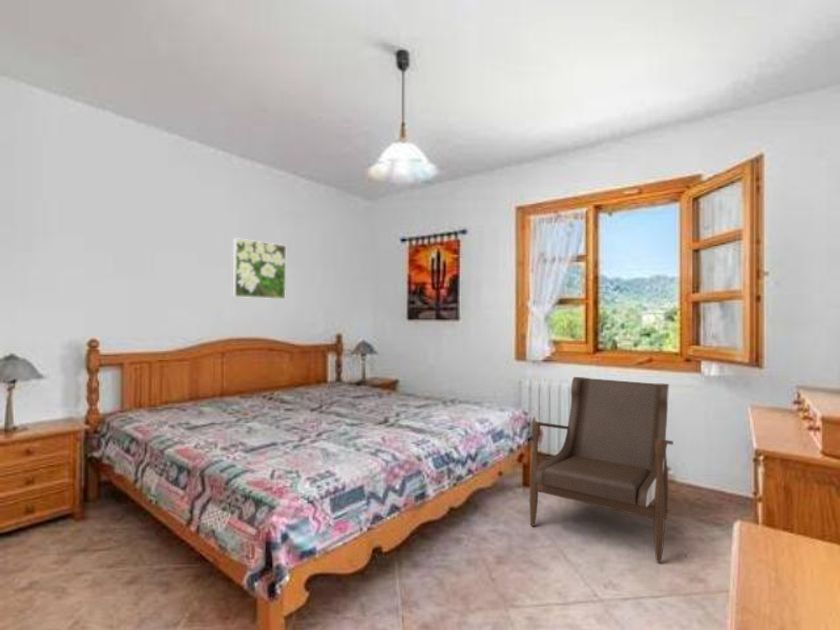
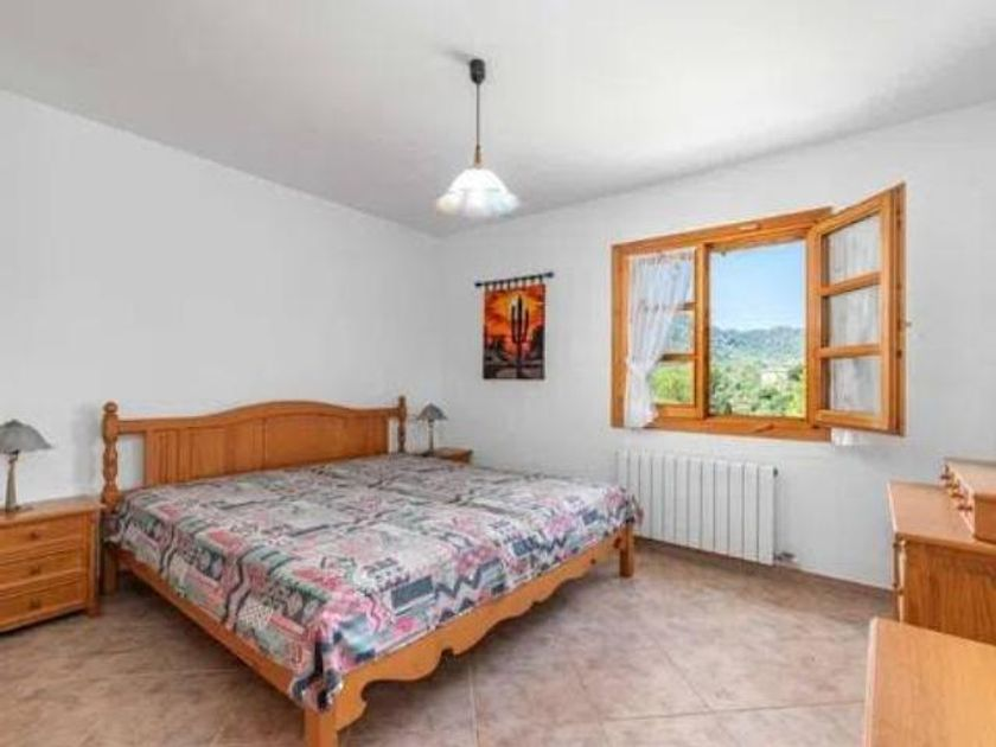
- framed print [232,237,287,300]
- armchair [529,376,674,563]
